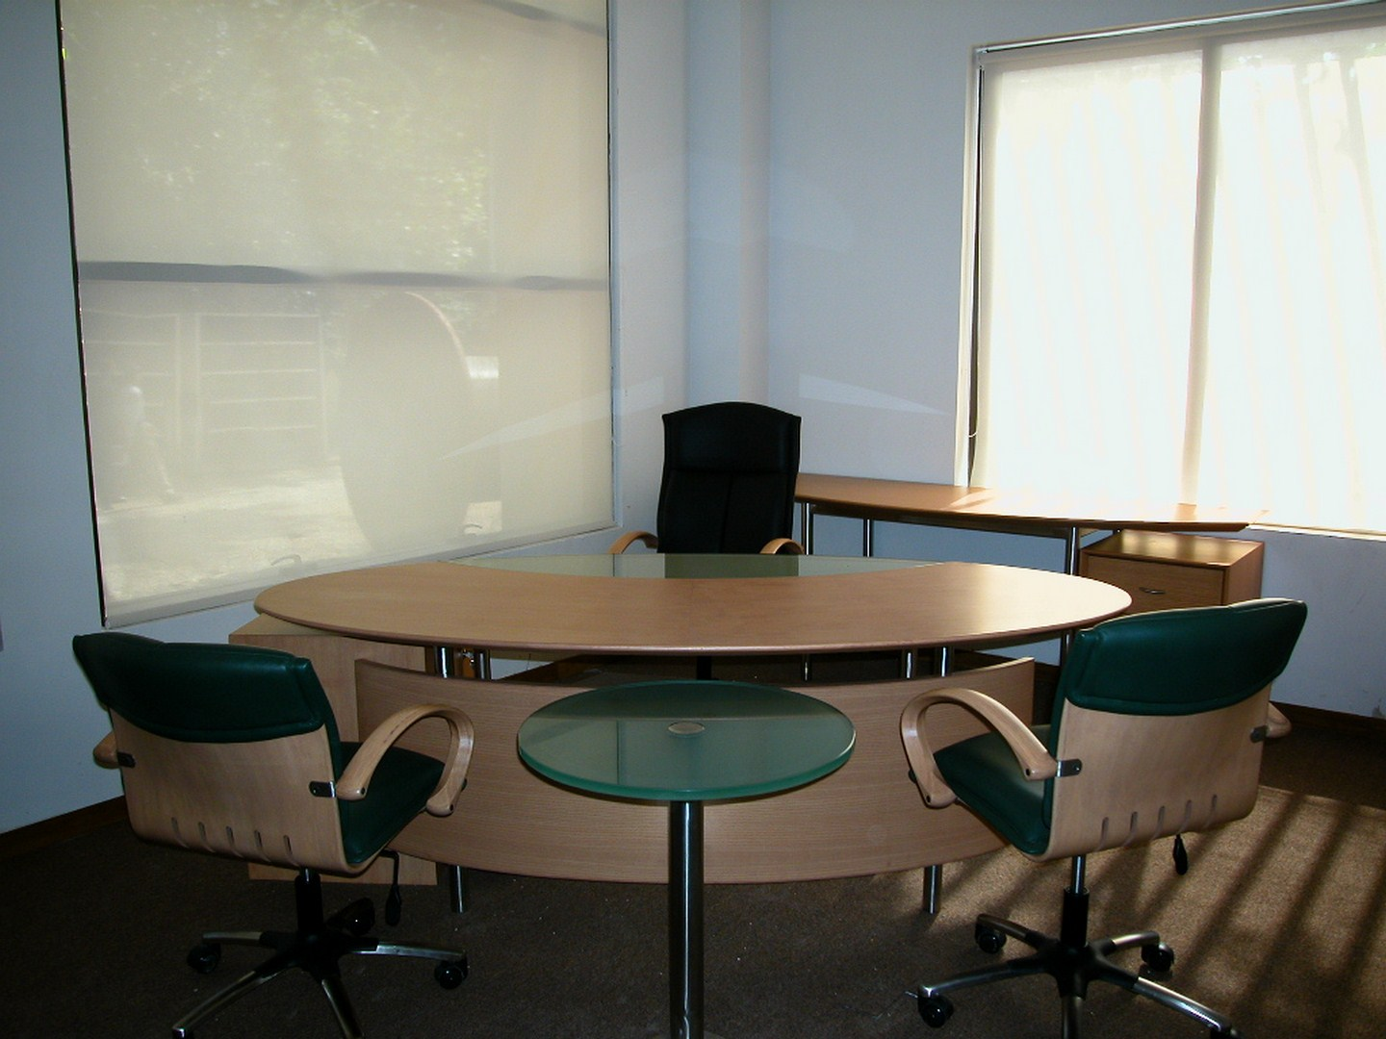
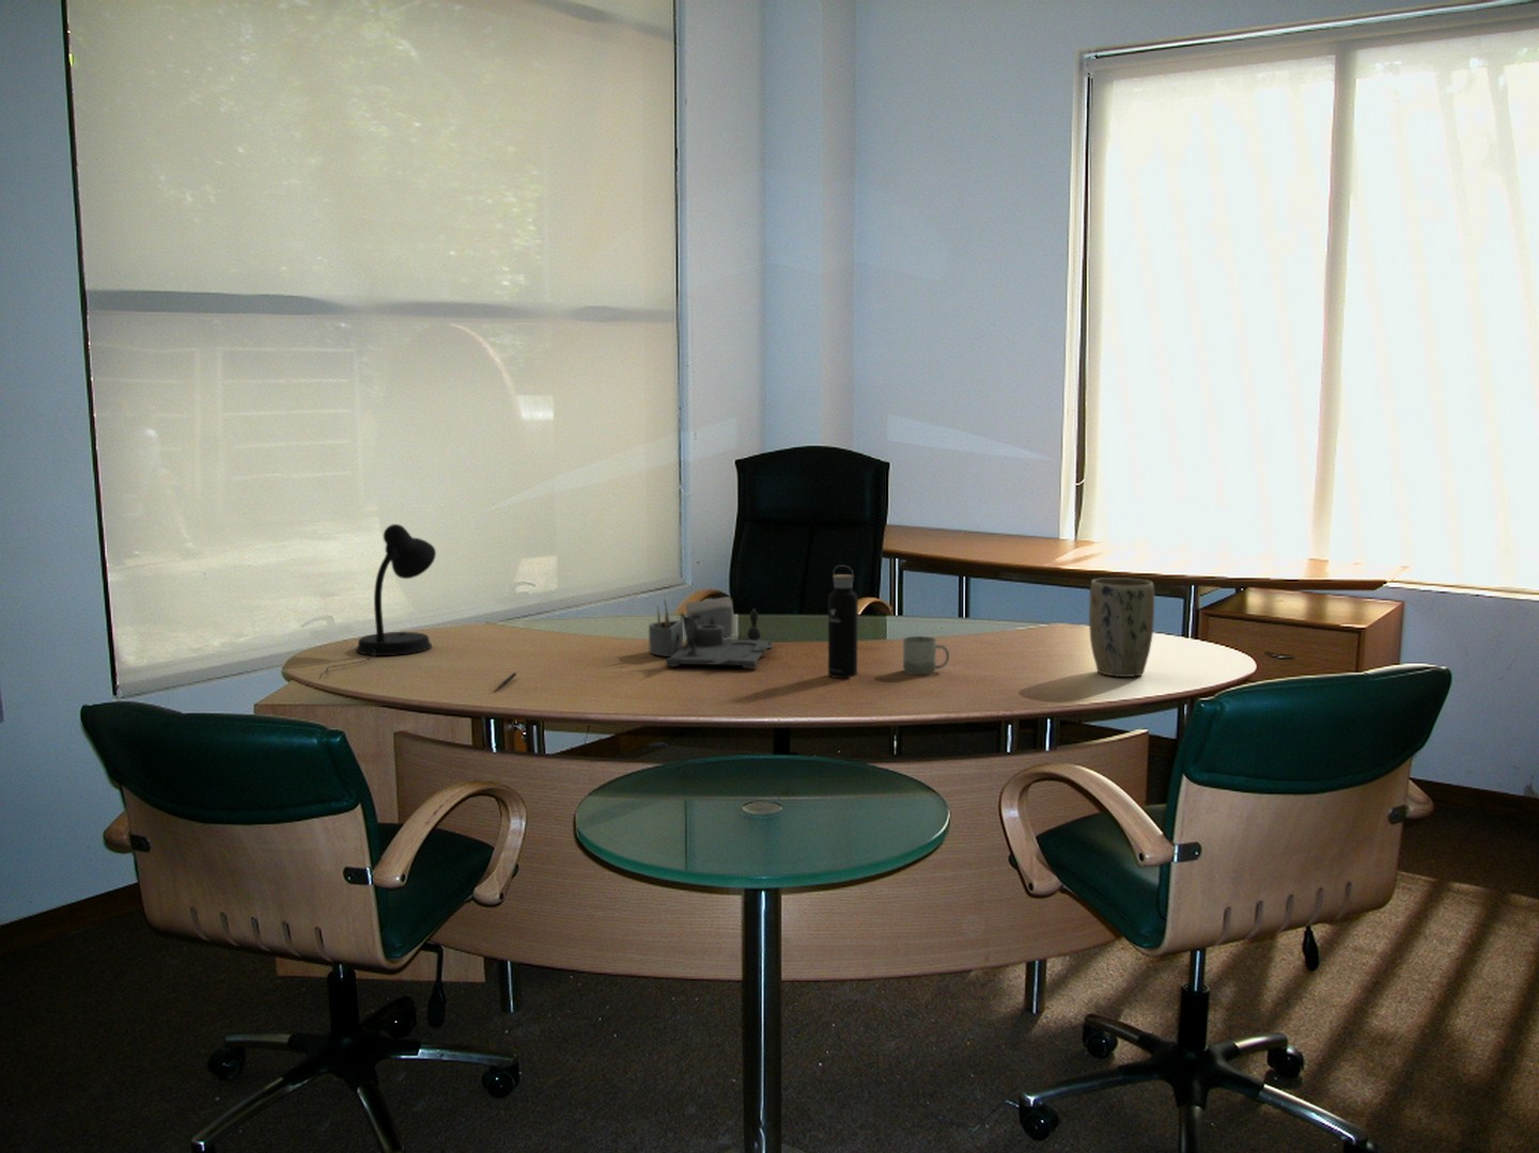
+ desk organizer [647,595,774,670]
+ water bottle [828,563,859,679]
+ desk lamp [324,523,437,675]
+ cup [902,635,950,676]
+ plant pot [1088,576,1155,678]
+ pen [493,671,517,692]
